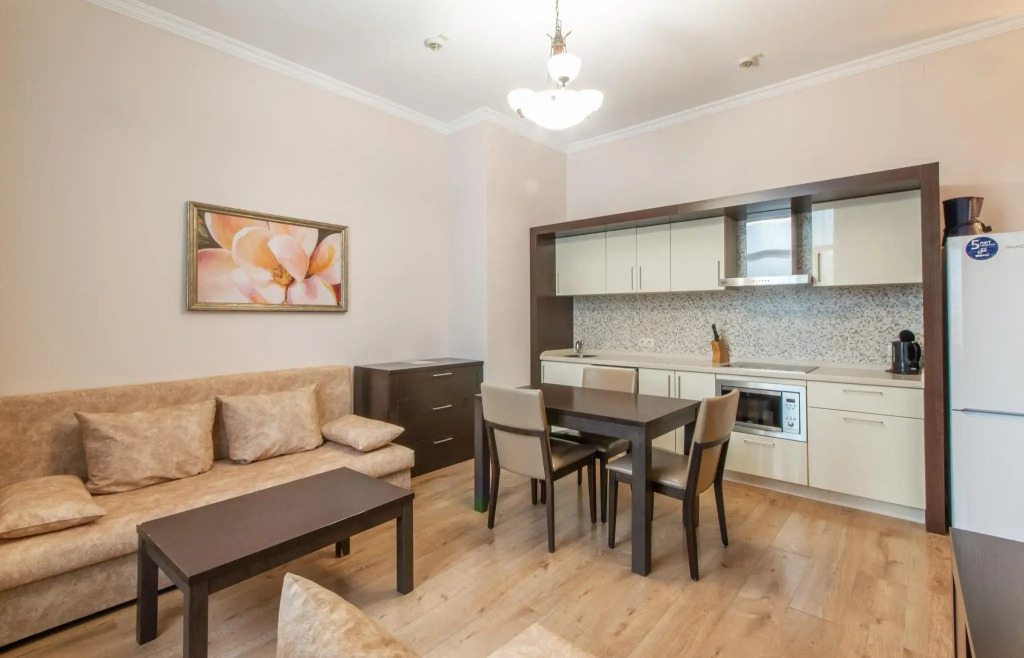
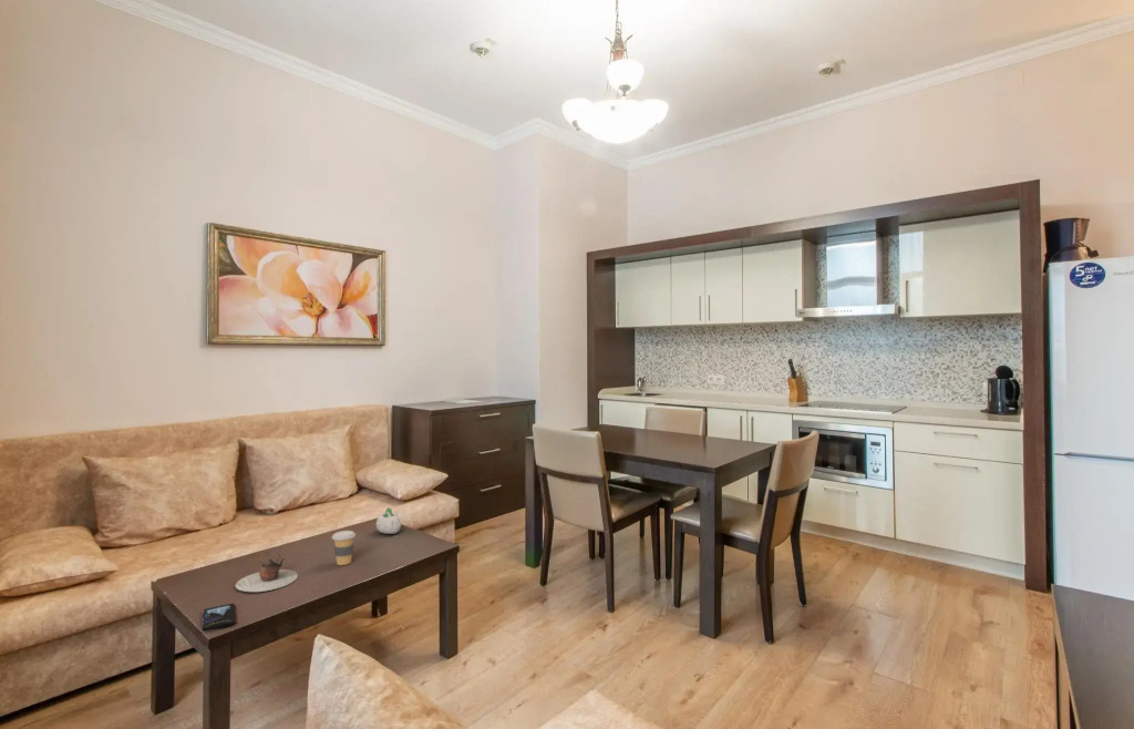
+ teapot [235,552,299,593]
+ coffee cup [331,530,357,566]
+ smartphone [202,603,236,633]
+ succulent planter [375,506,402,535]
